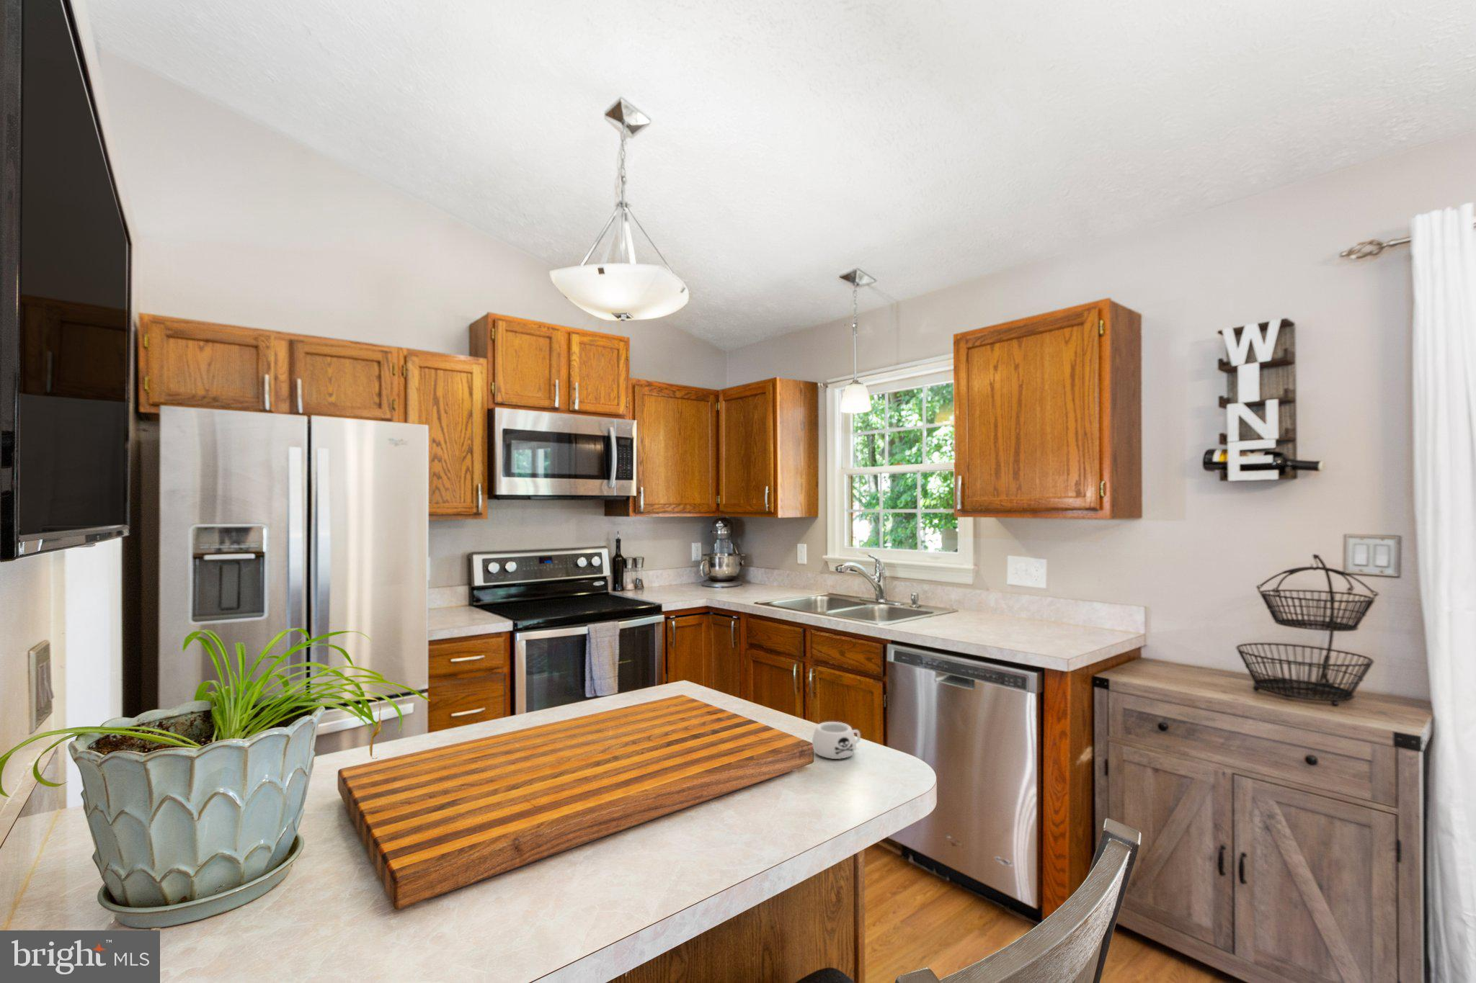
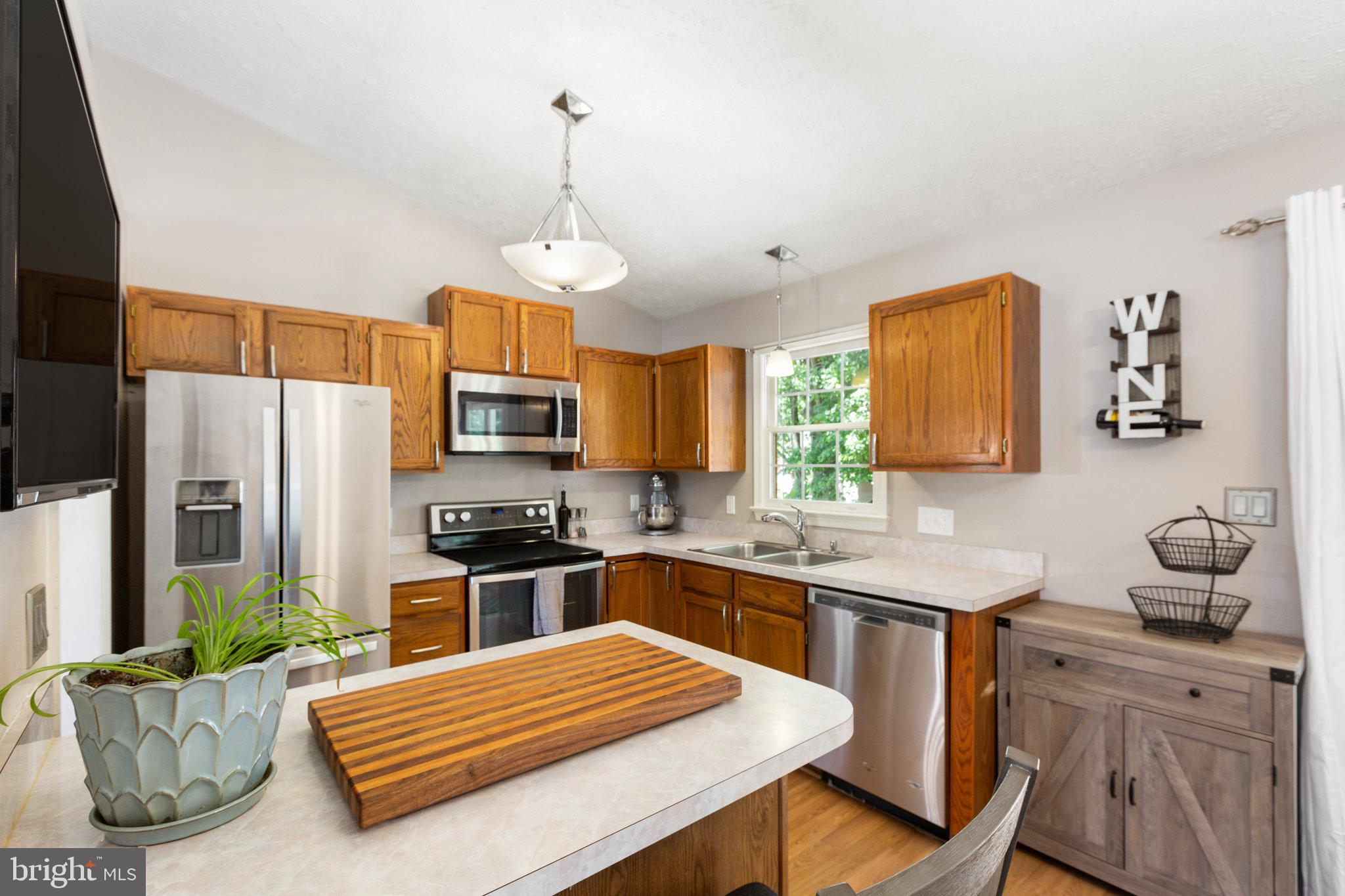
- mug [811,721,861,760]
